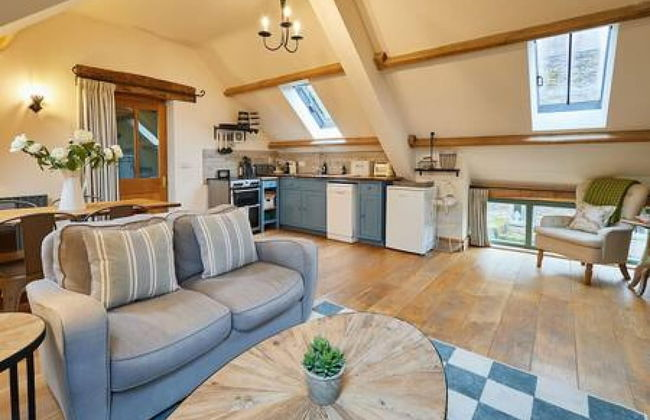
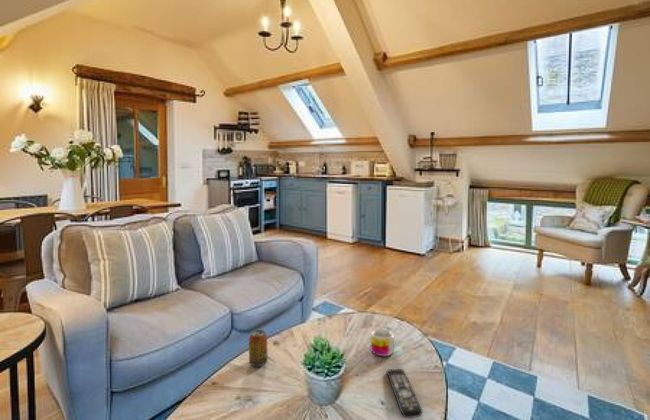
+ beverage can [248,329,269,367]
+ mug [370,328,395,357]
+ remote control [385,368,423,419]
